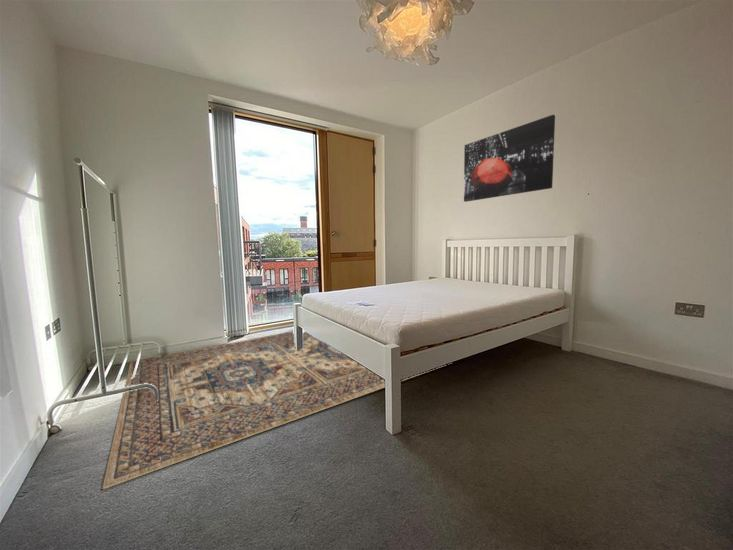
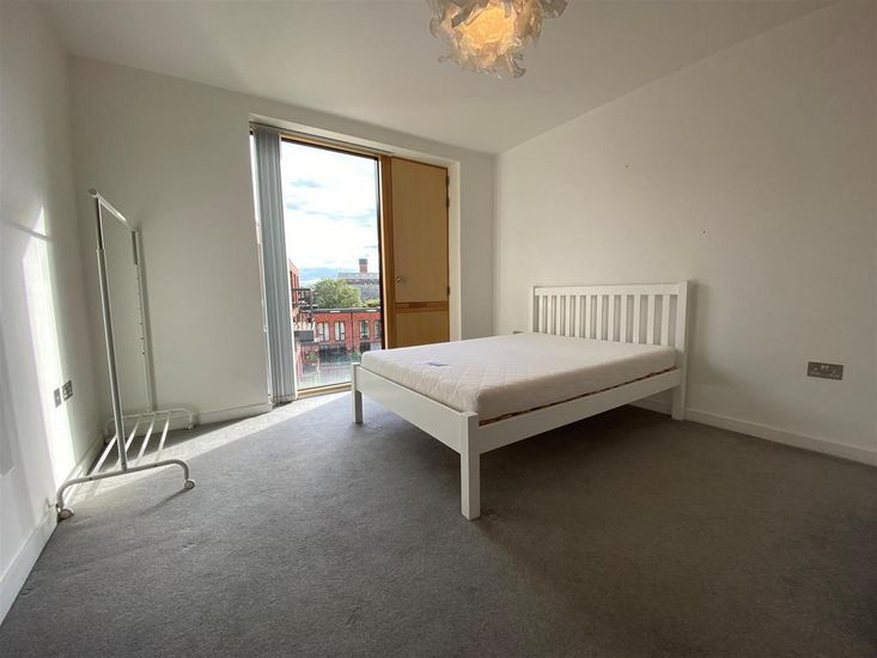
- wall art [463,114,556,203]
- rug [102,330,452,490]
